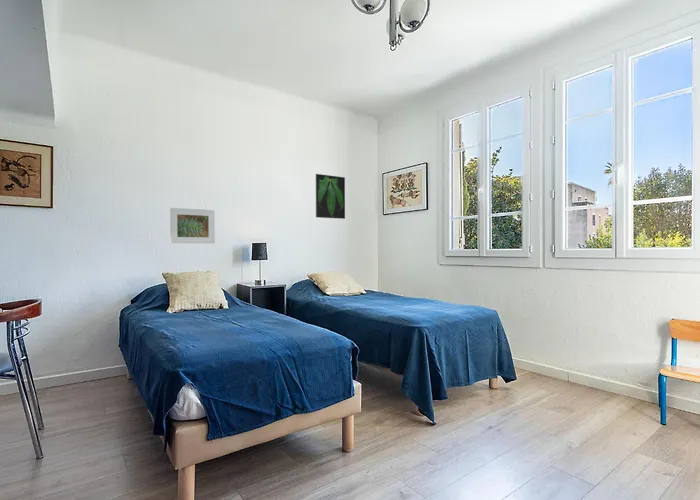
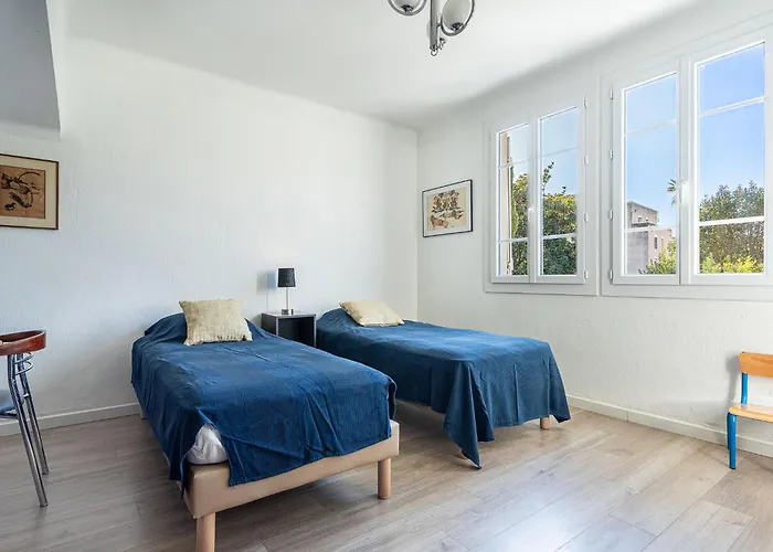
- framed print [169,207,216,244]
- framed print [315,173,346,220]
